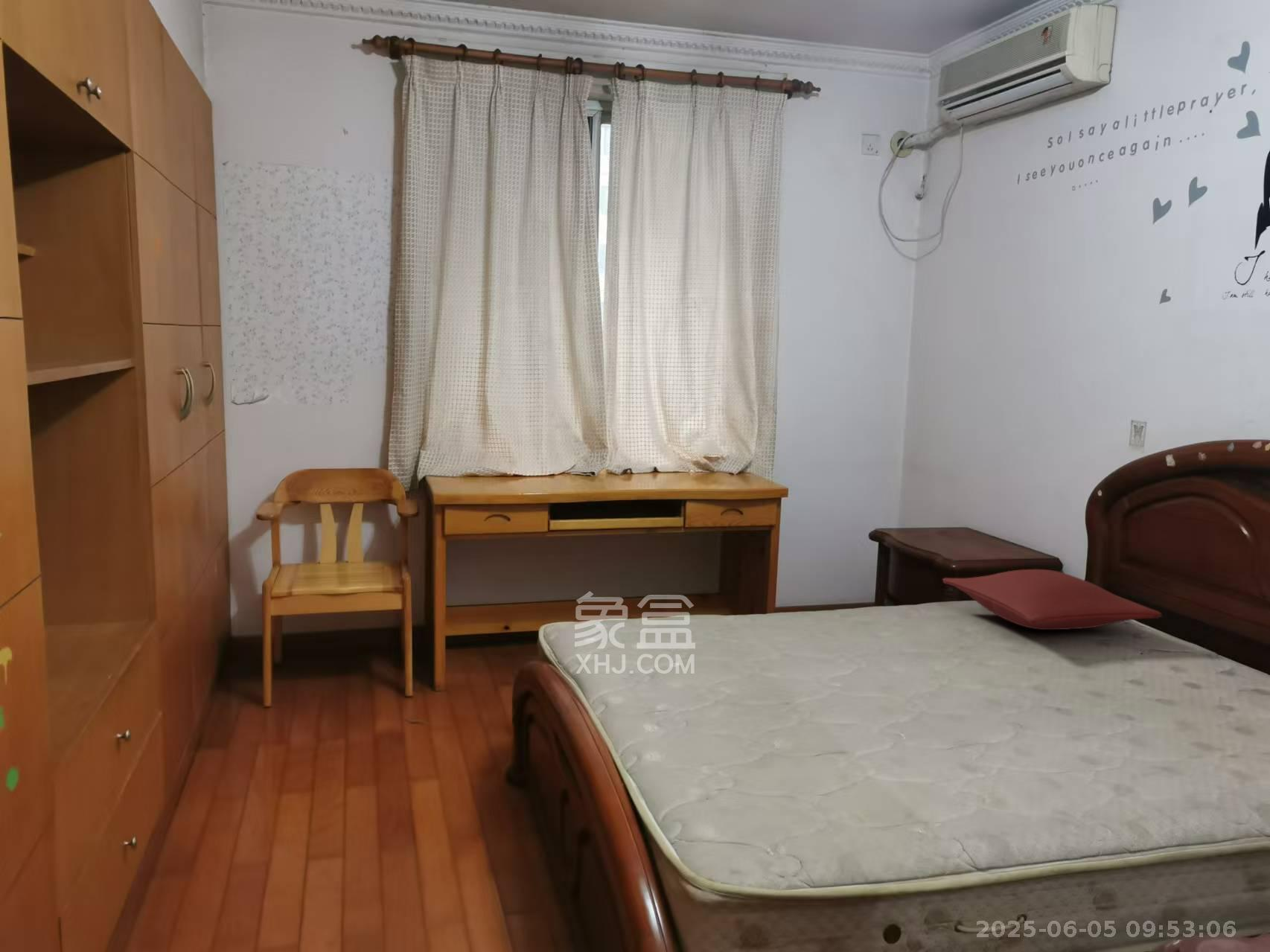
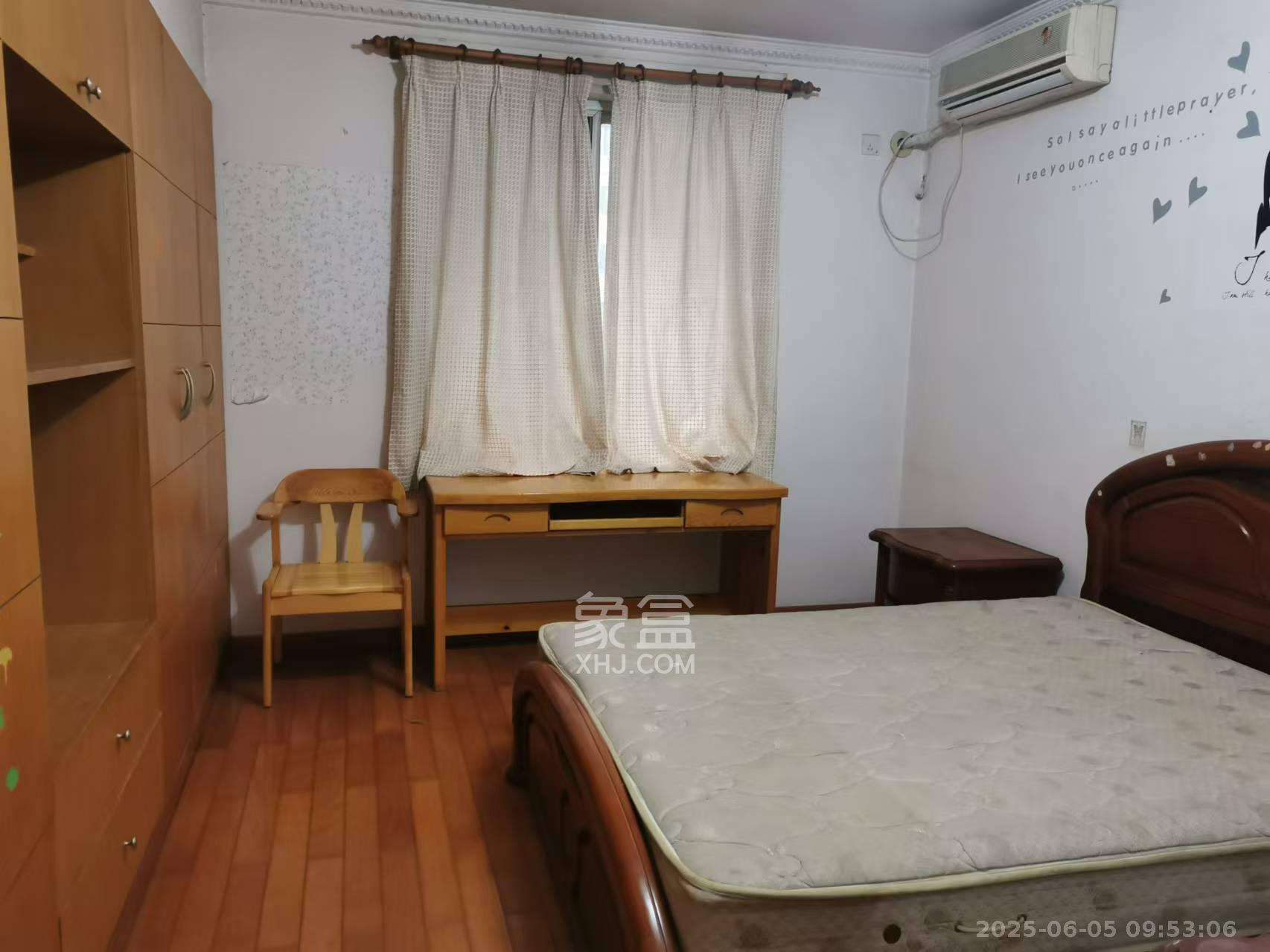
- pillow [942,569,1163,630]
